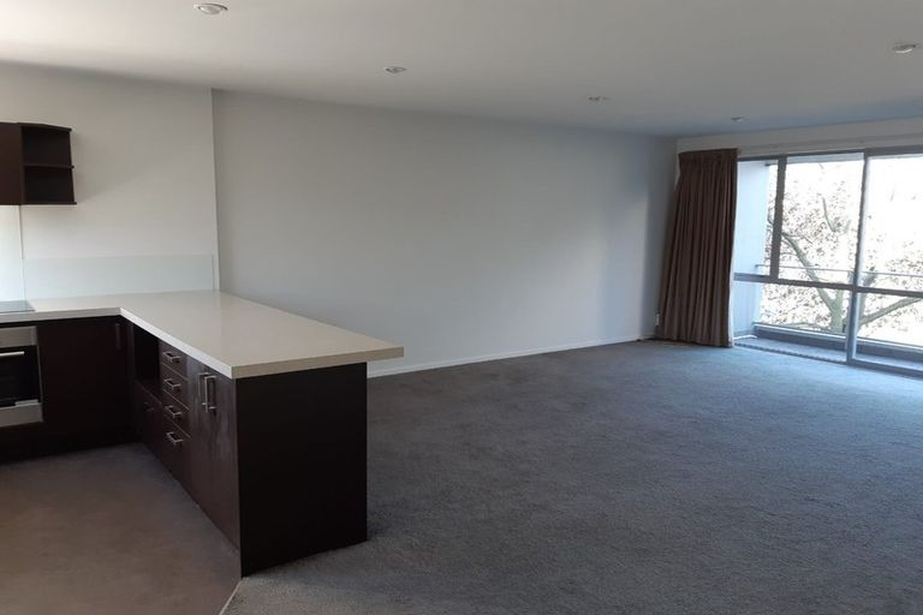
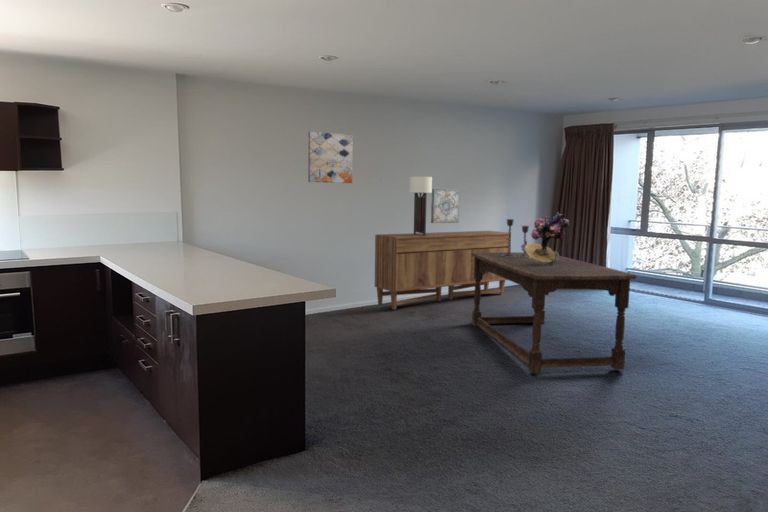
+ dining table [471,251,637,374]
+ sideboard [374,230,512,310]
+ wall art [430,188,460,224]
+ wall sconce [408,176,433,236]
+ wall art [307,131,354,184]
+ bouquet [520,211,570,266]
+ candlestick [501,218,530,257]
